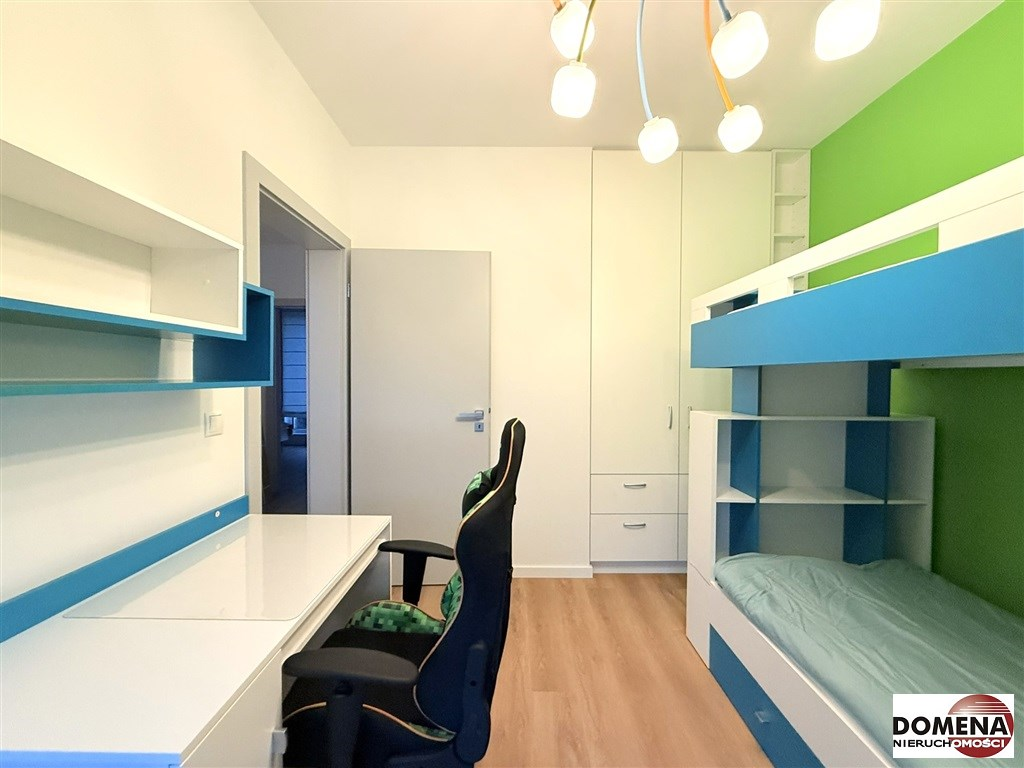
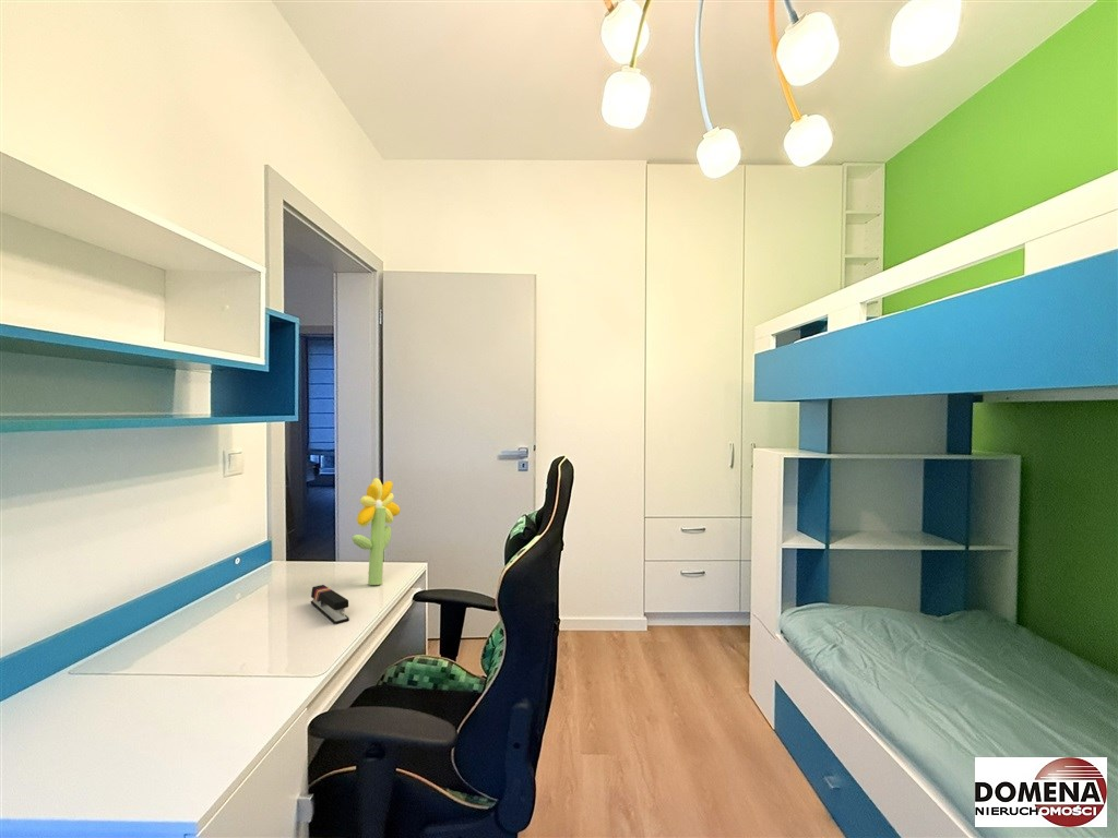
+ stapler [310,584,350,625]
+ flower [352,477,401,586]
